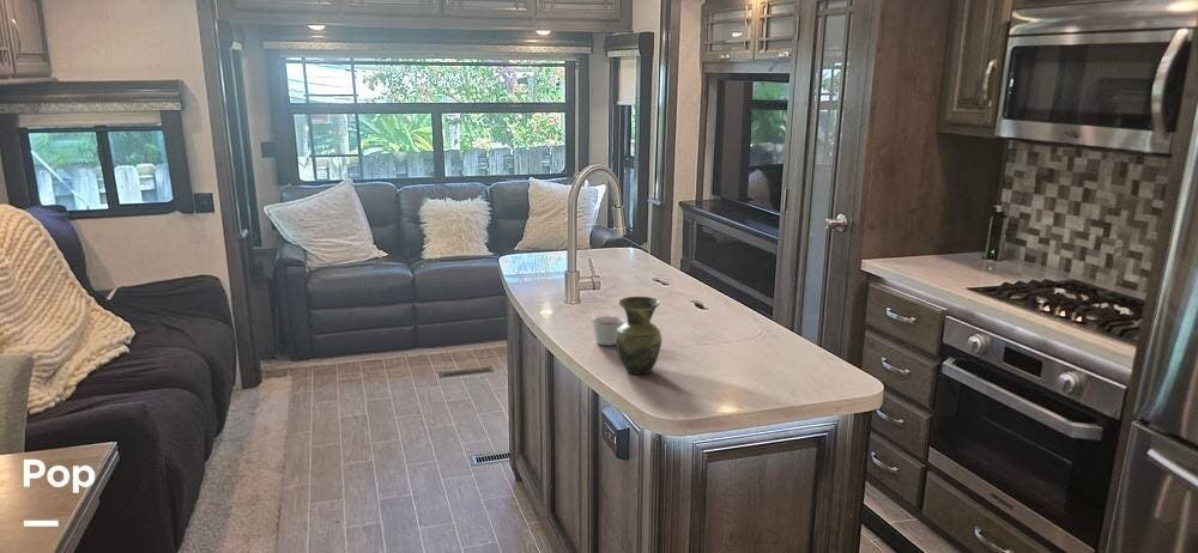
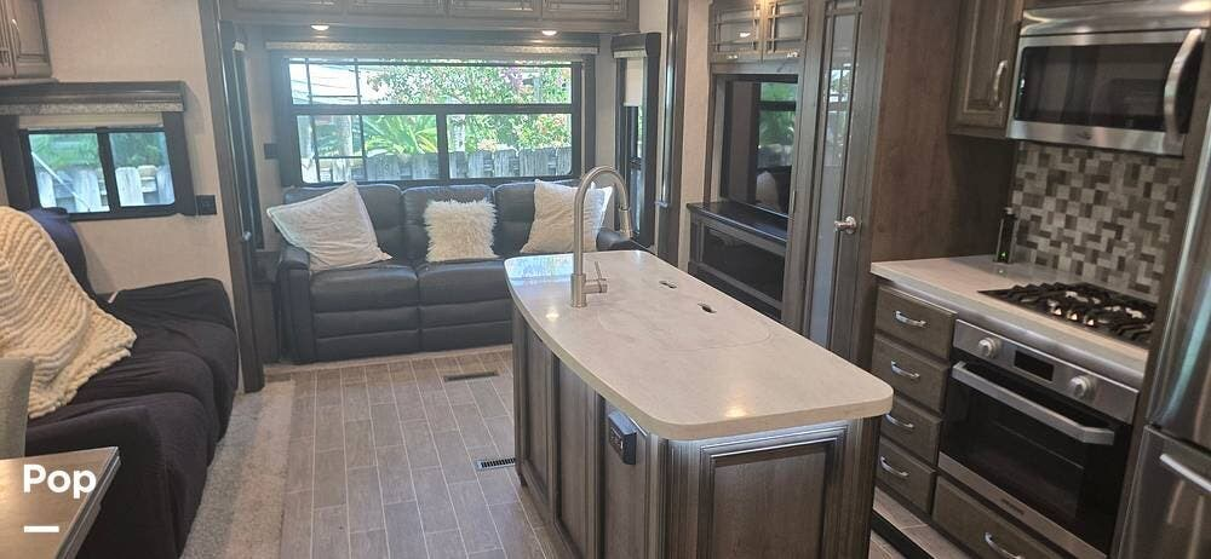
- candle [591,315,625,346]
- vase [616,296,662,375]
